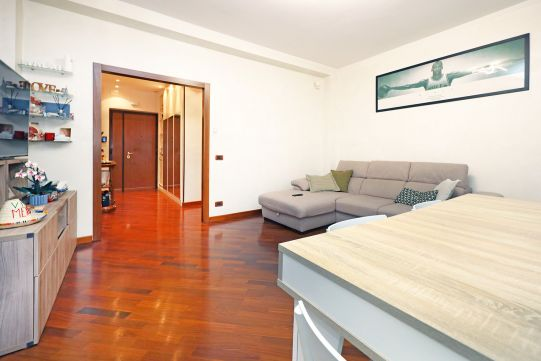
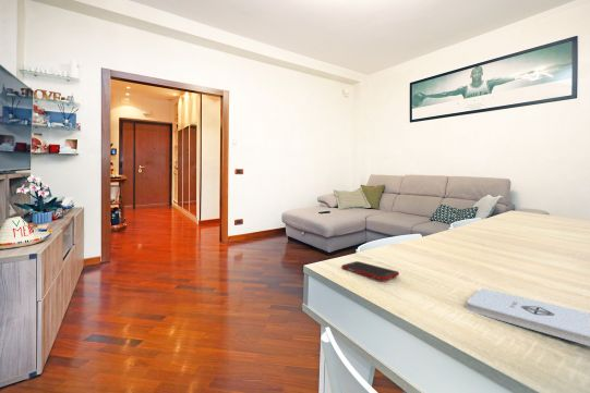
+ notepad [466,287,590,347]
+ cell phone [340,260,400,282]
